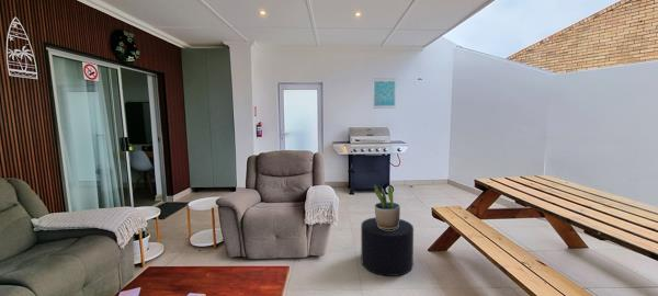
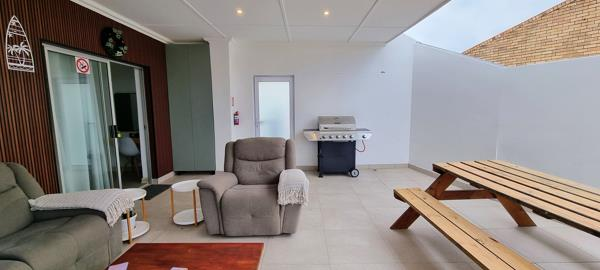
- potted plant [374,183,401,230]
- stool [360,216,415,277]
- wall art [372,78,397,110]
